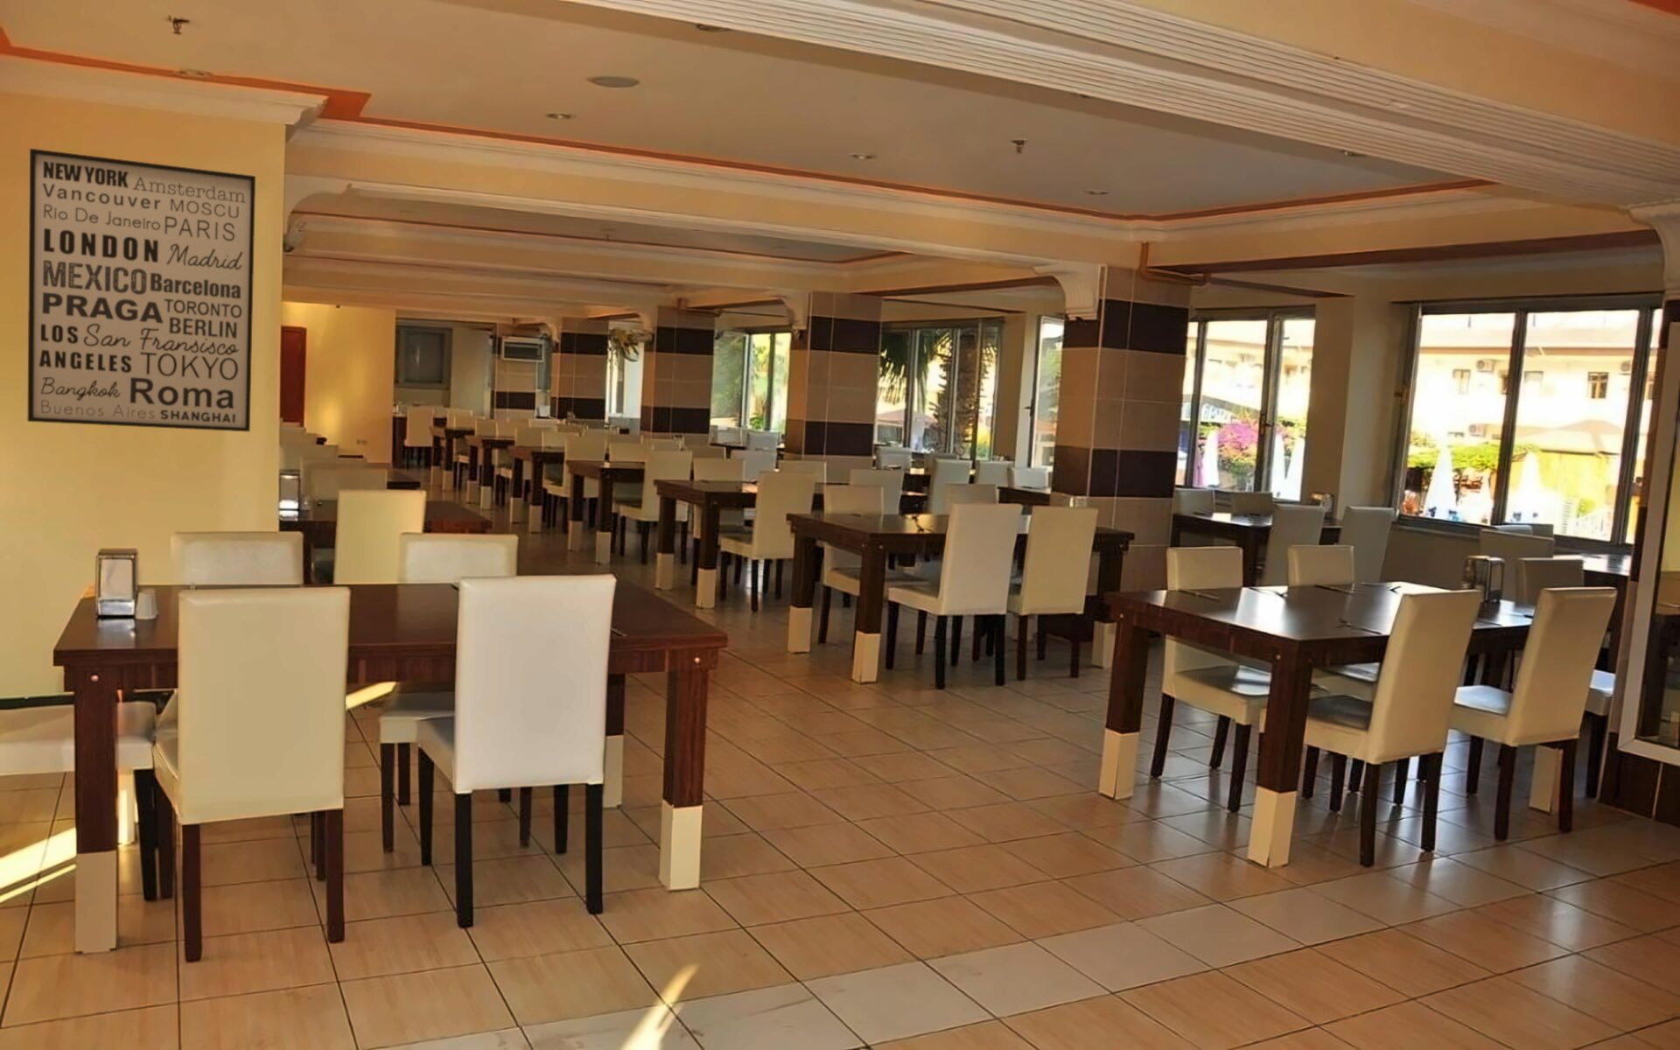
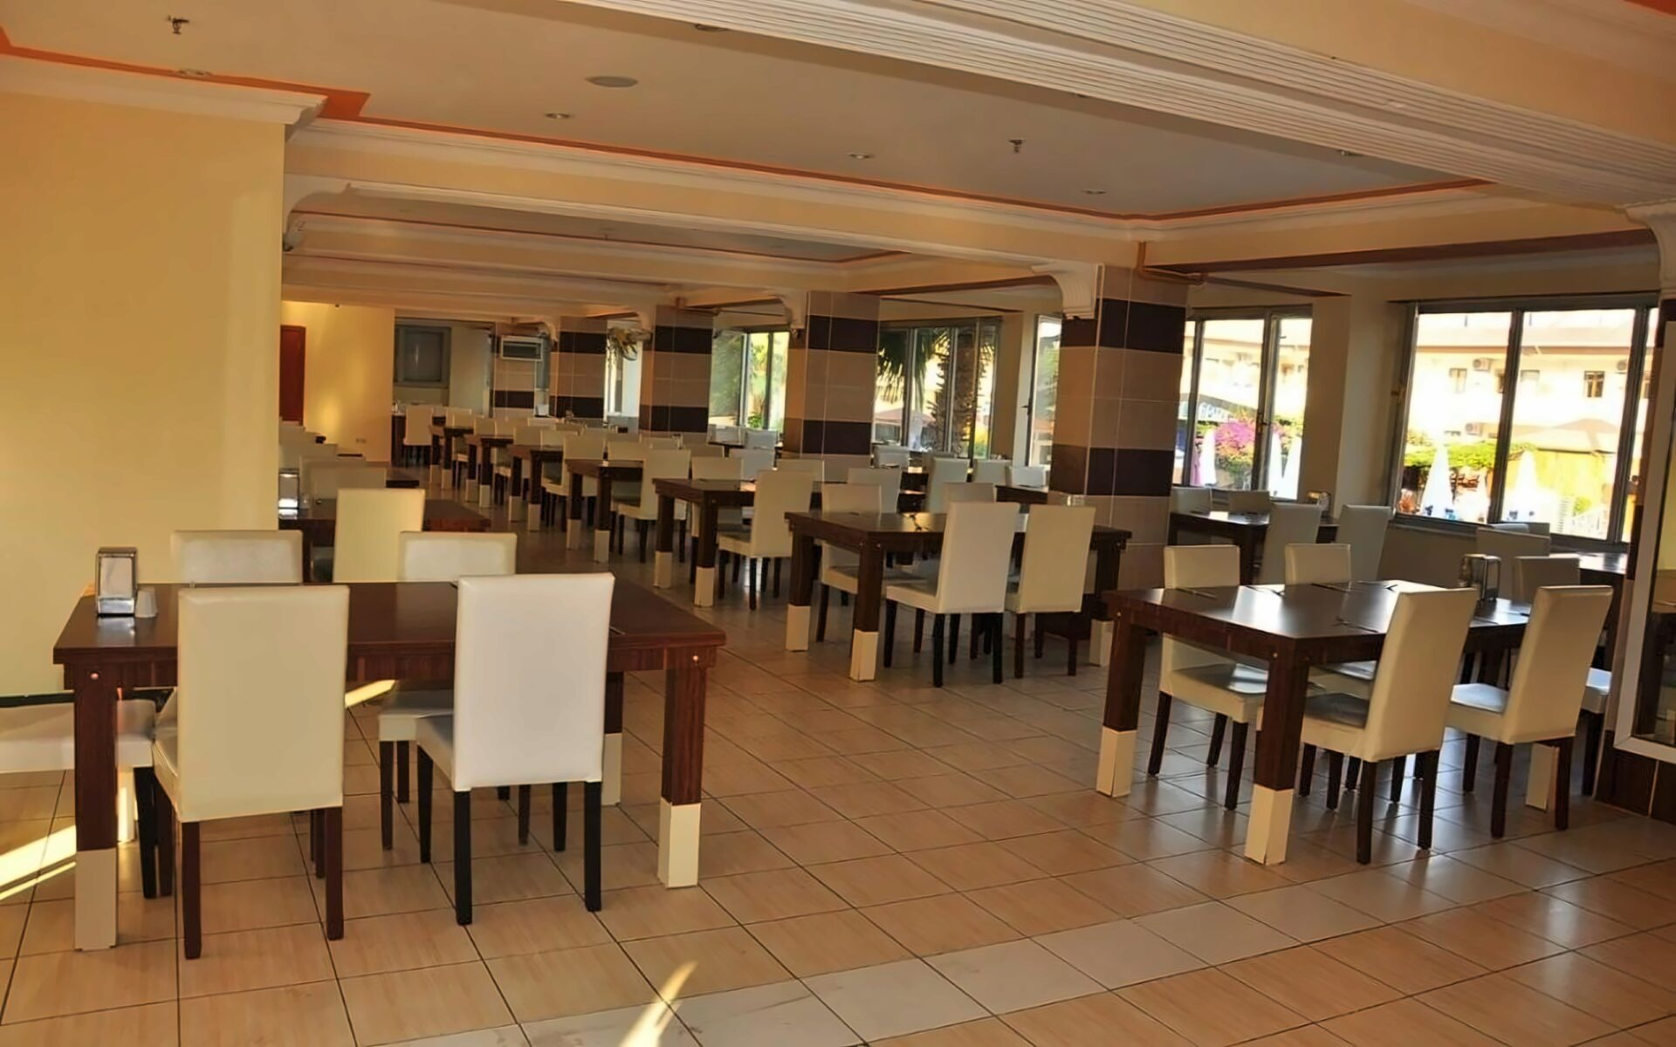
- wall art [27,148,256,432]
